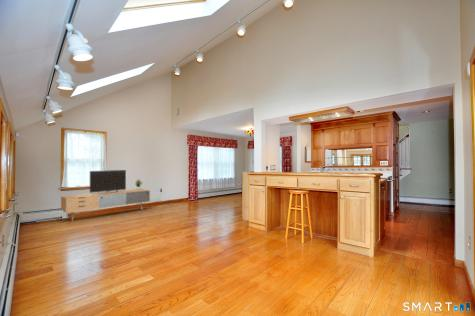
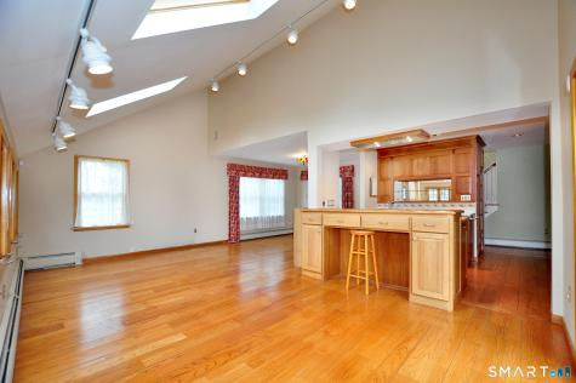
- media console [60,169,151,222]
